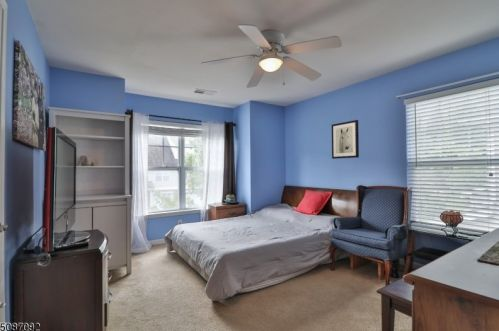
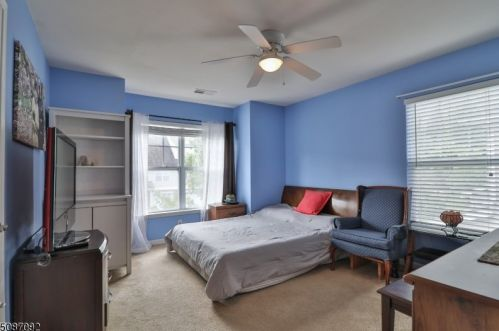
- wall art [331,119,360,160]
